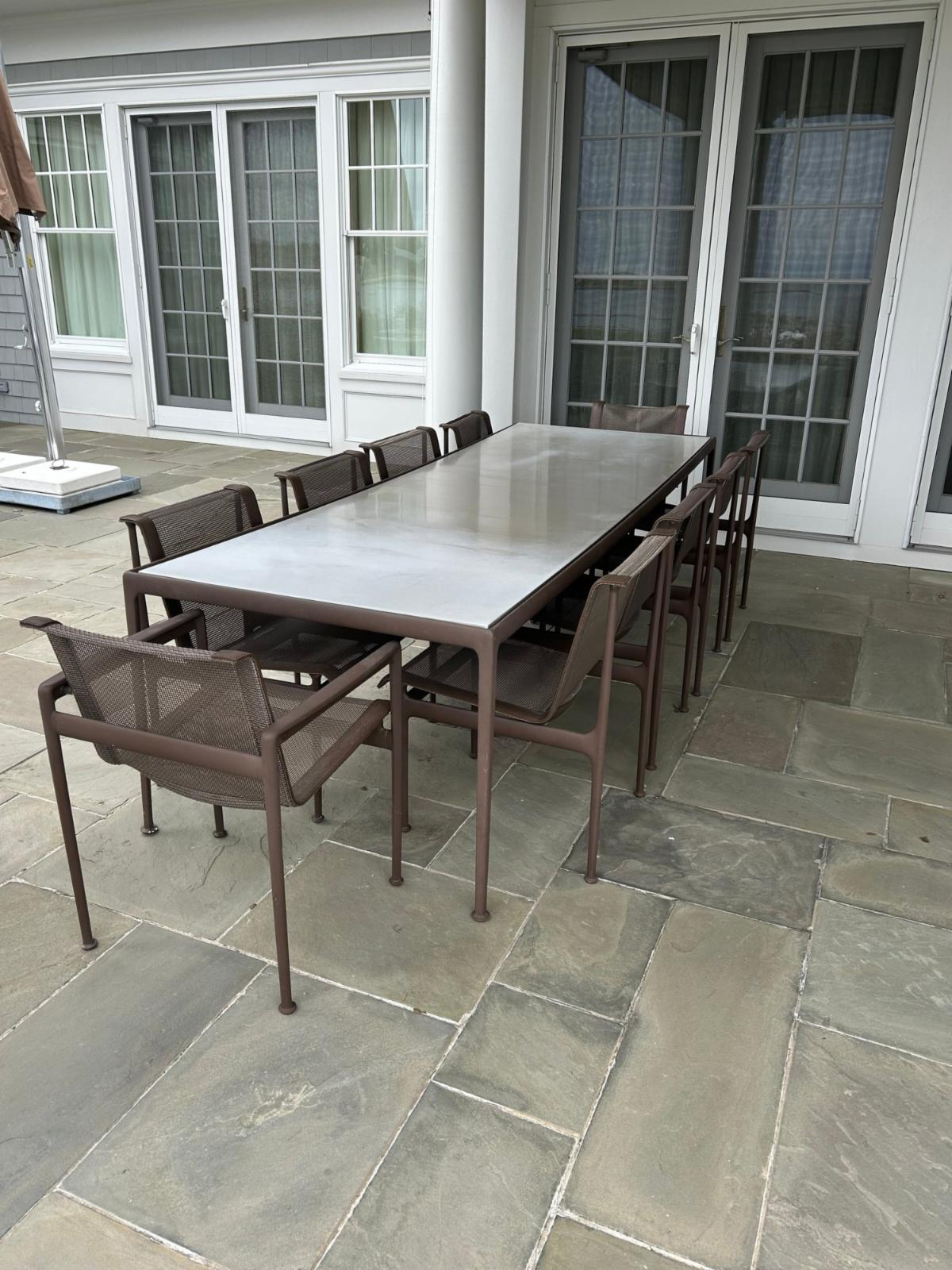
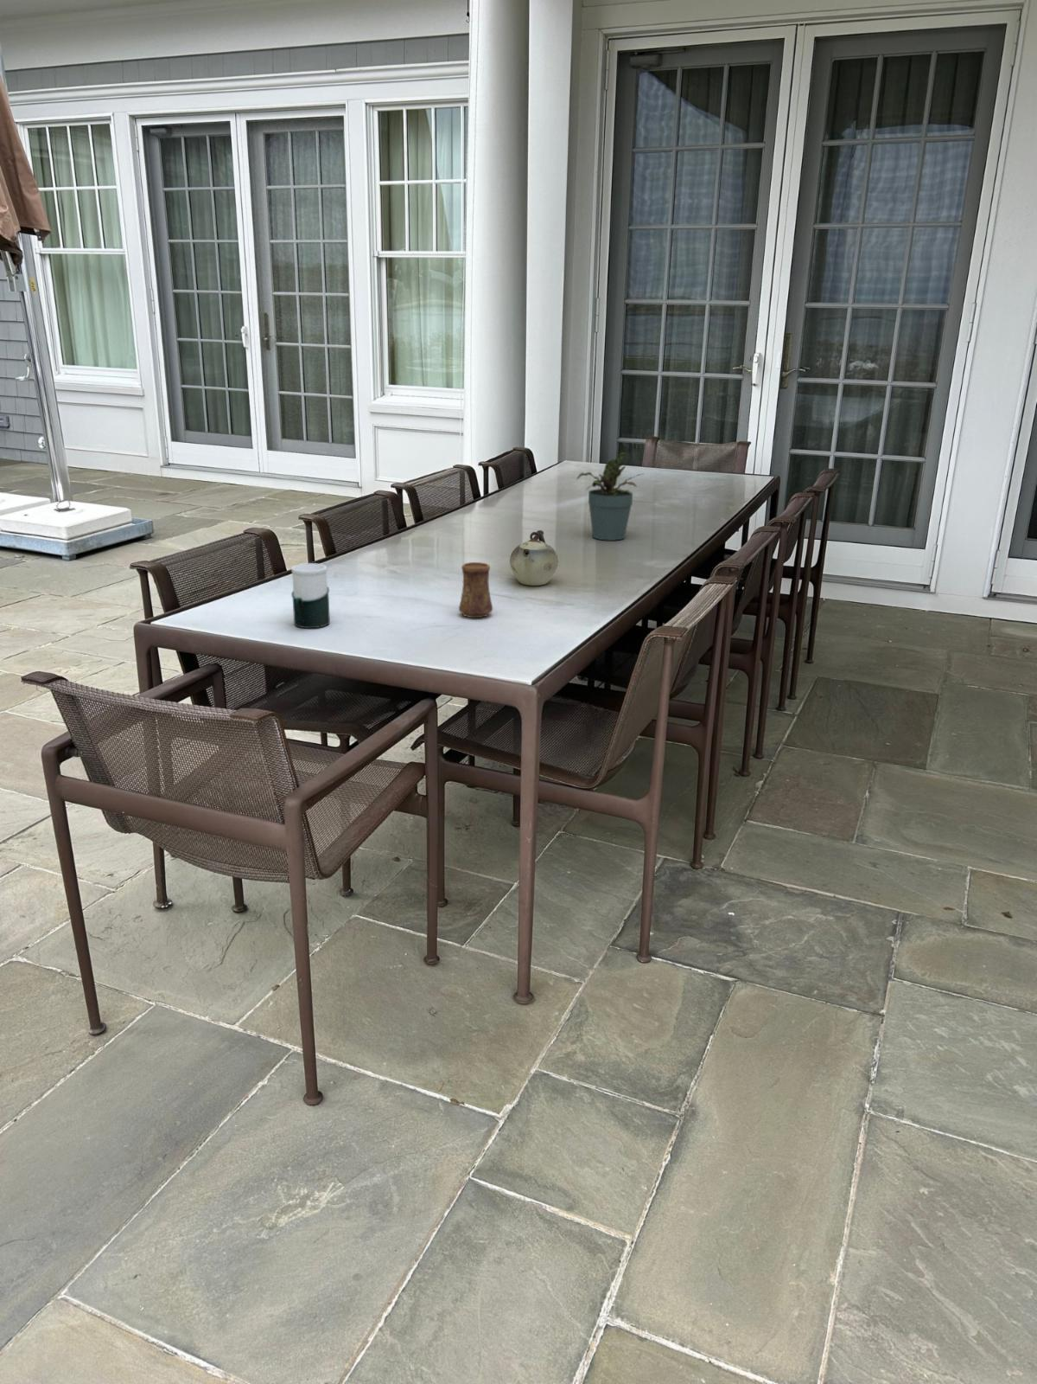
+ cup [291,562,331,629]
+ cup [457,561,493,619]
+ teapot [509,530,559,586]
+ potted plant [576,451,646,542]
